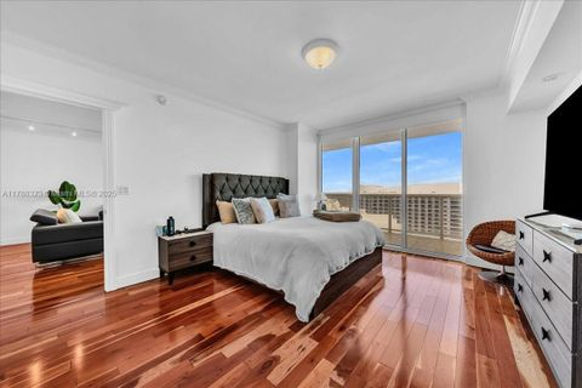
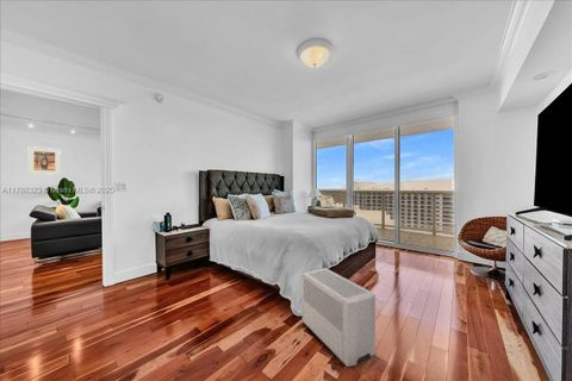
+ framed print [27,145,62,176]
+ air purifier [301,267,377,369]
